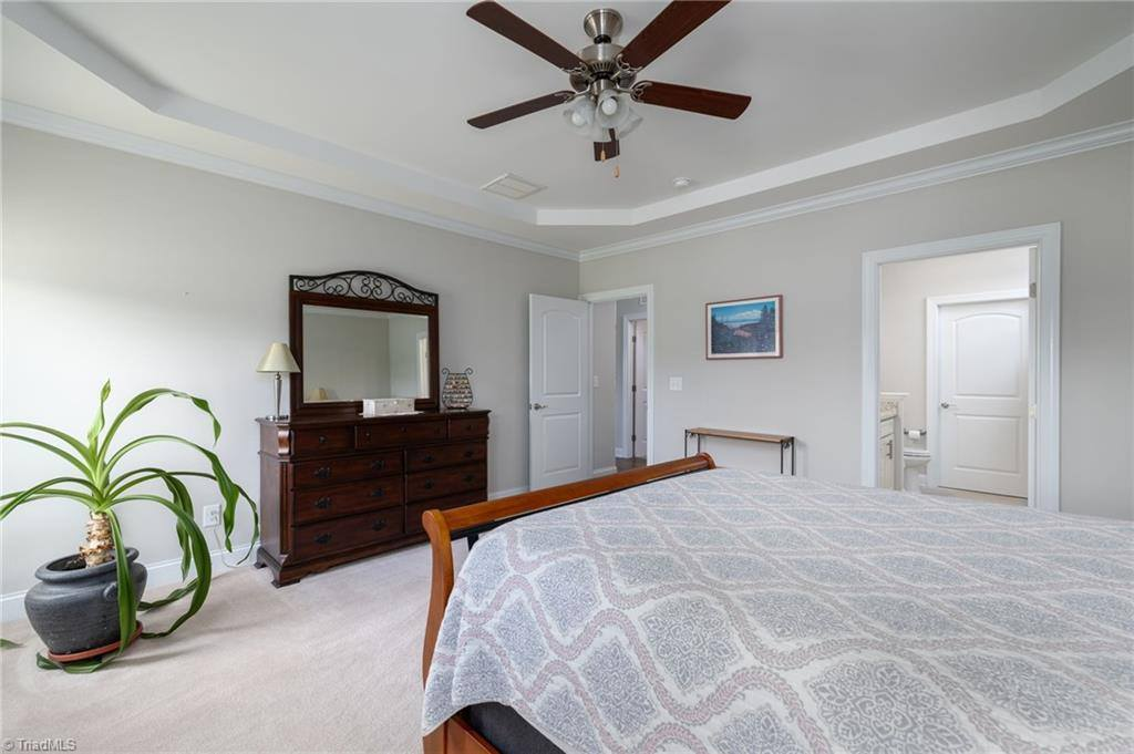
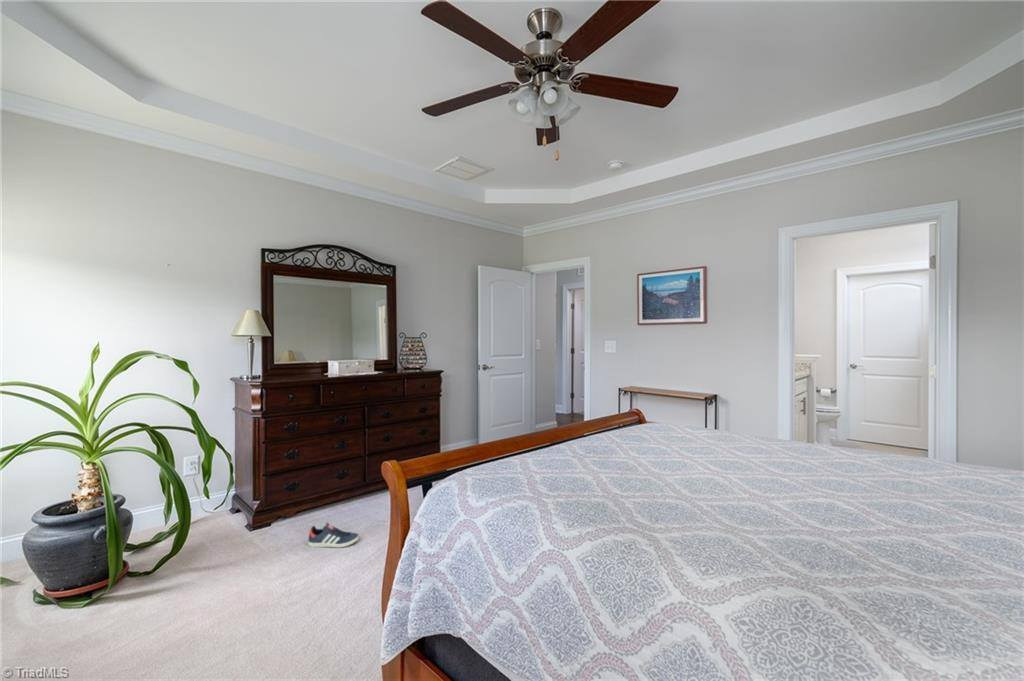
+ sneaker [307,522,360,548]
